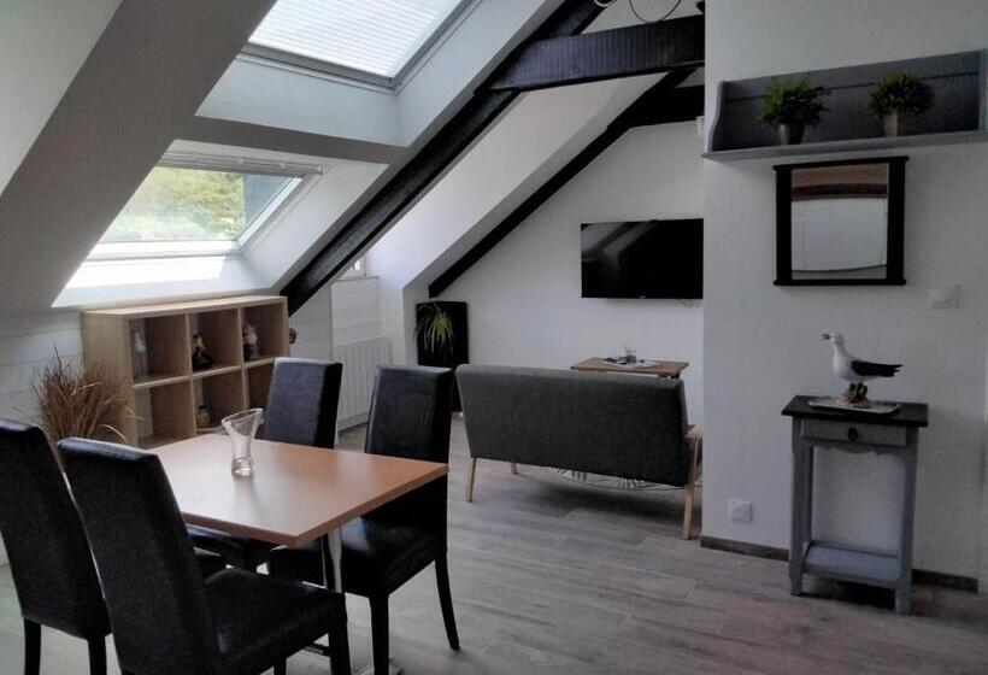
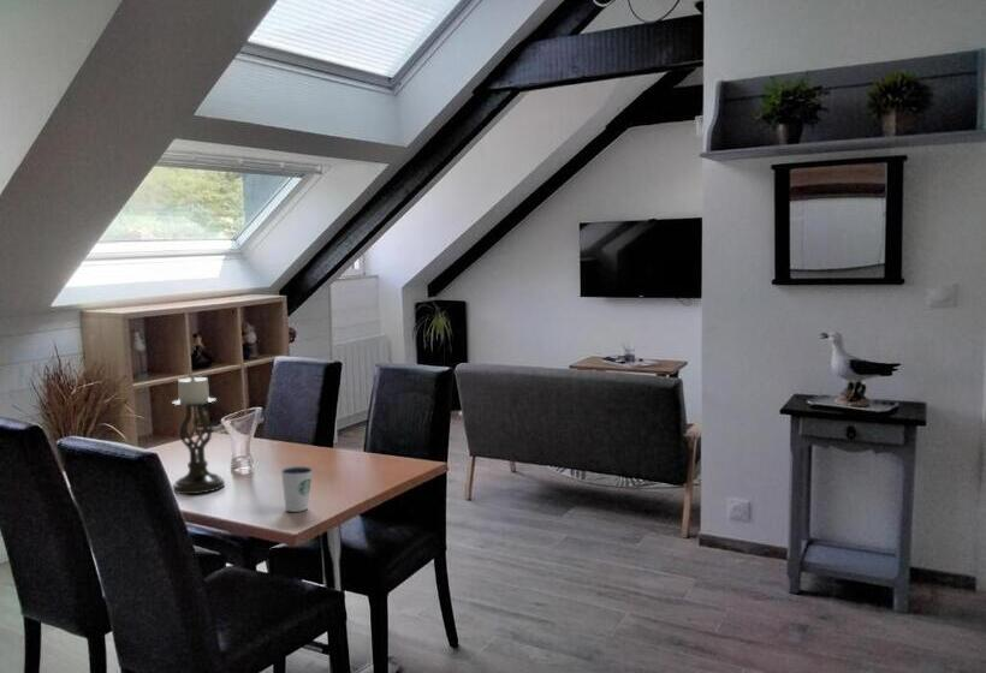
+ candle holder [171,373,226,495]
+ dixie cup [280,465,314,513]
